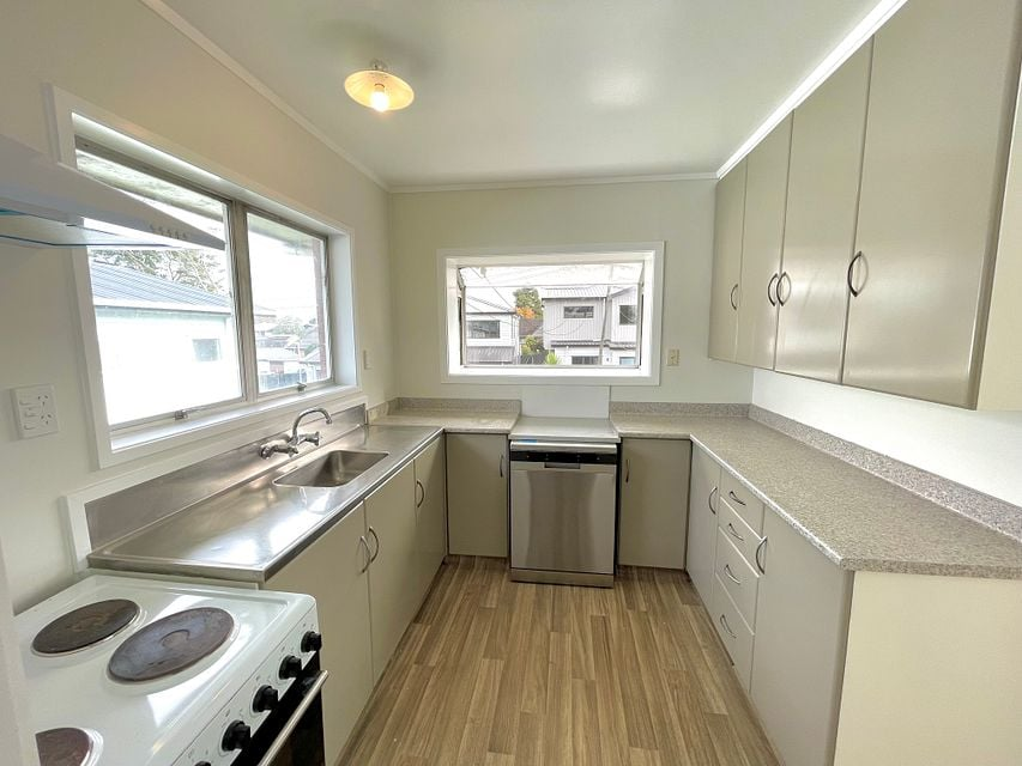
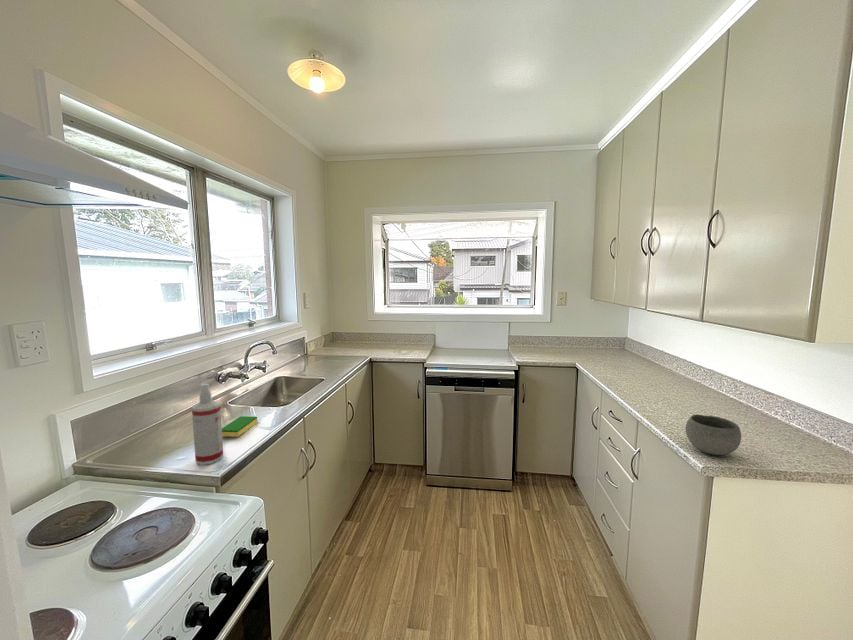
+ dish sponge [222,415,258,438]
+ bowl [685,414,742,456]
+ spray bottle [191,382,224,466]
